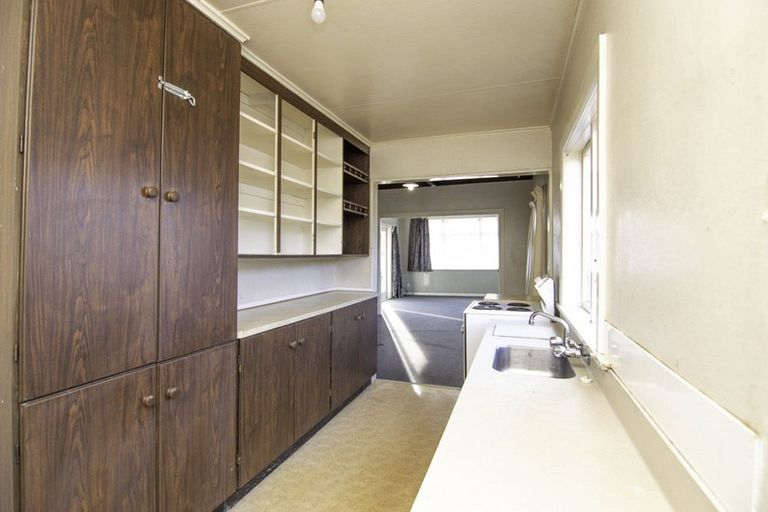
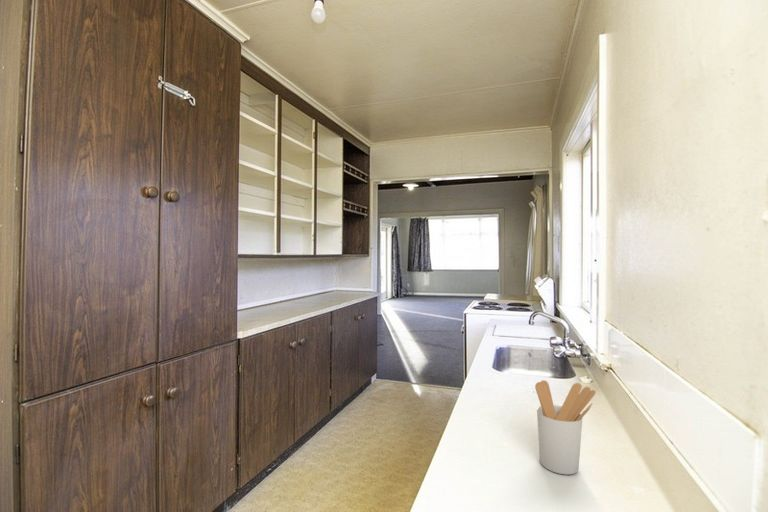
+ utensil holder [534,379,597,476]
